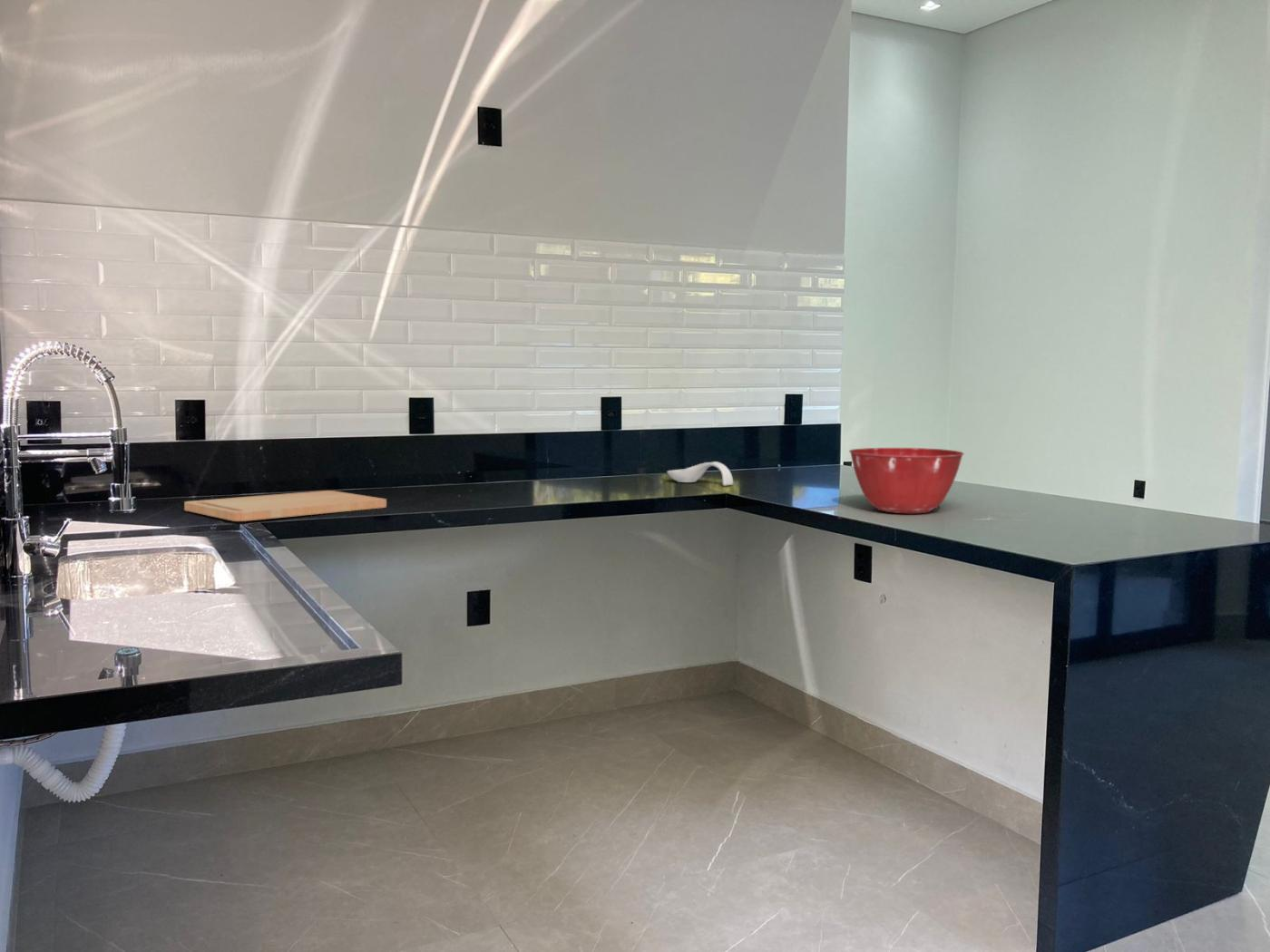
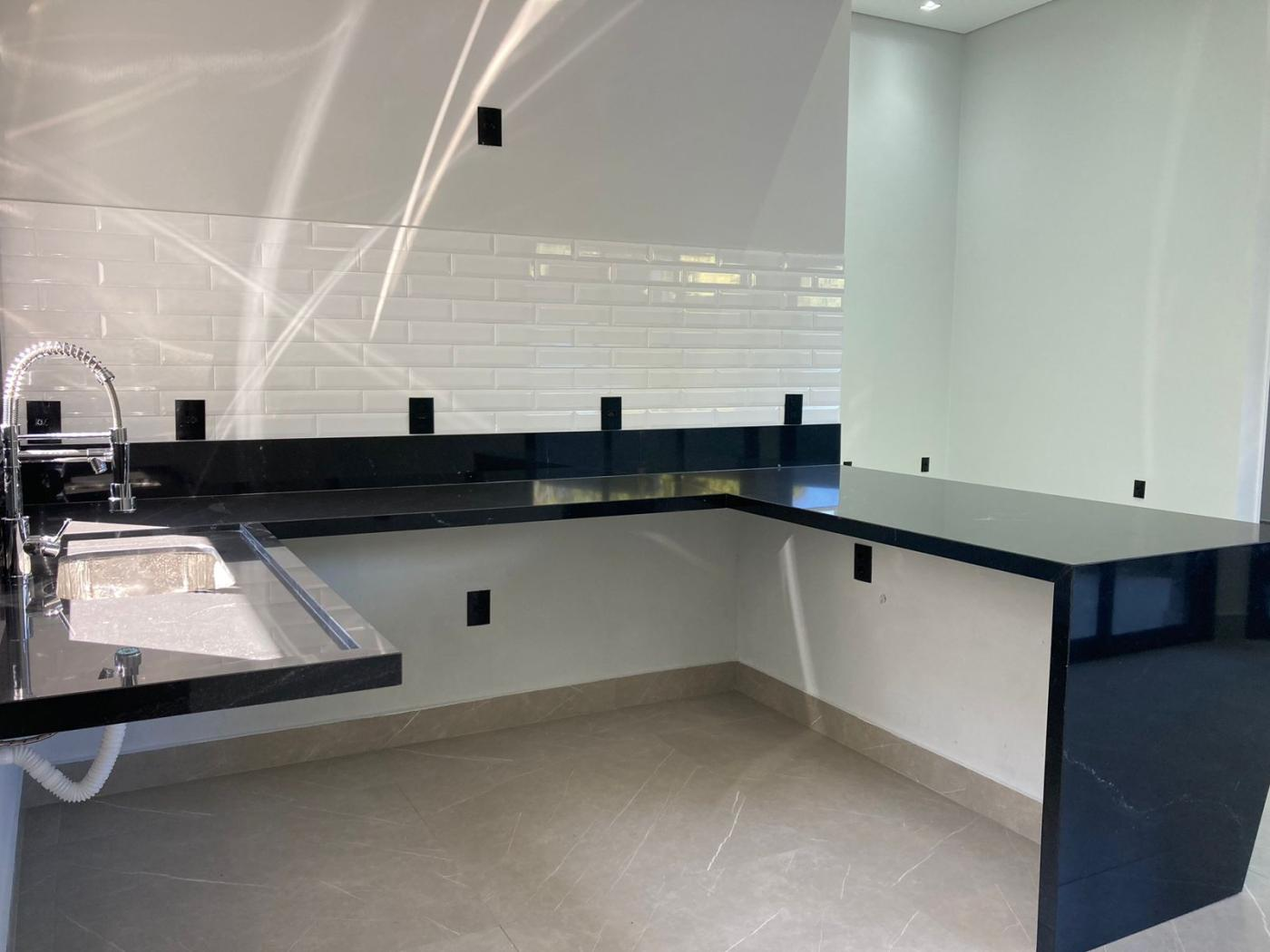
- mixing bowl [848,447,965,514]
- spoon rest [666,461,734,487]
- cutting board [183,490,387,522]
